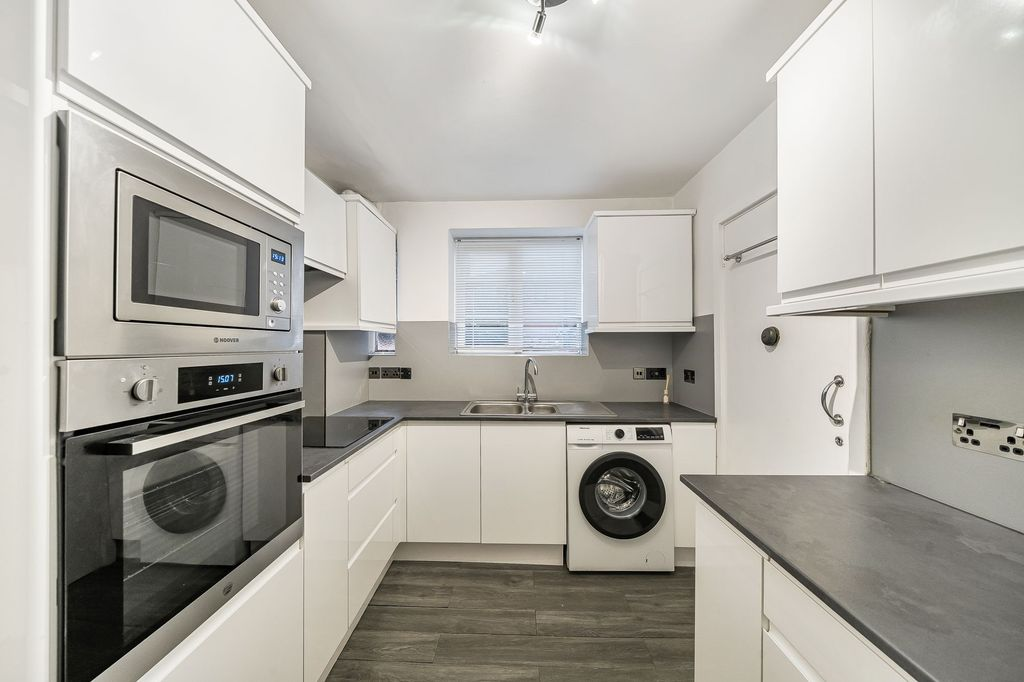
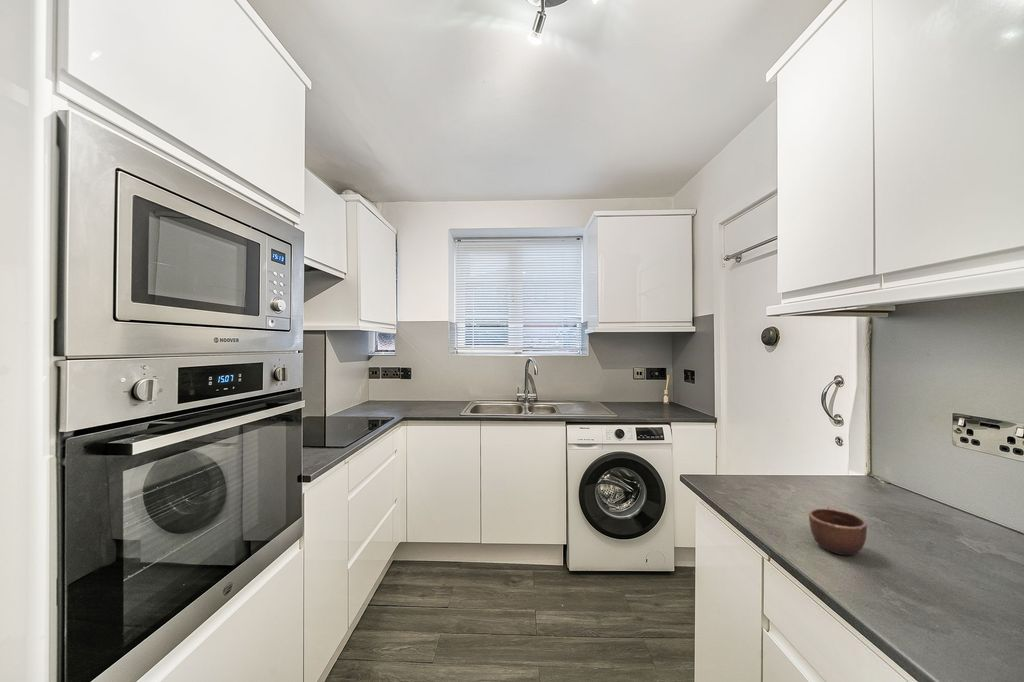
+ mug [808,506,868,556]
